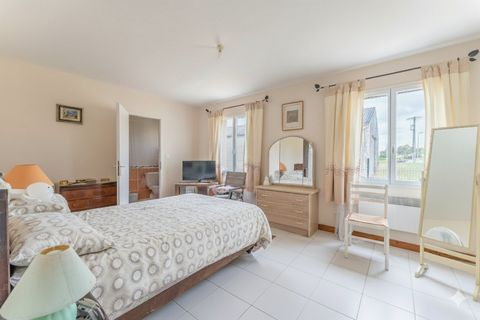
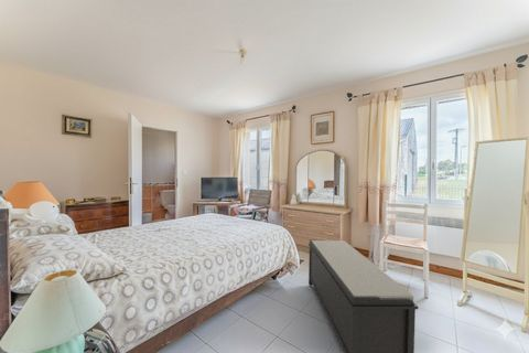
+ bench [307,238,419,353]
